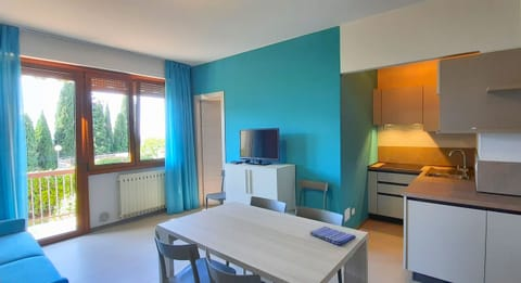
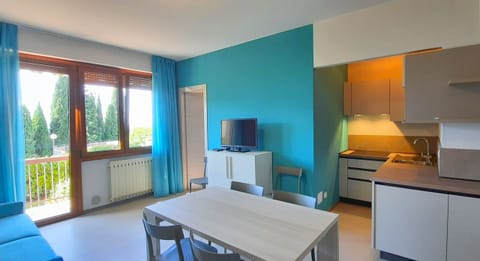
- dish towel [309,226,357,246]
